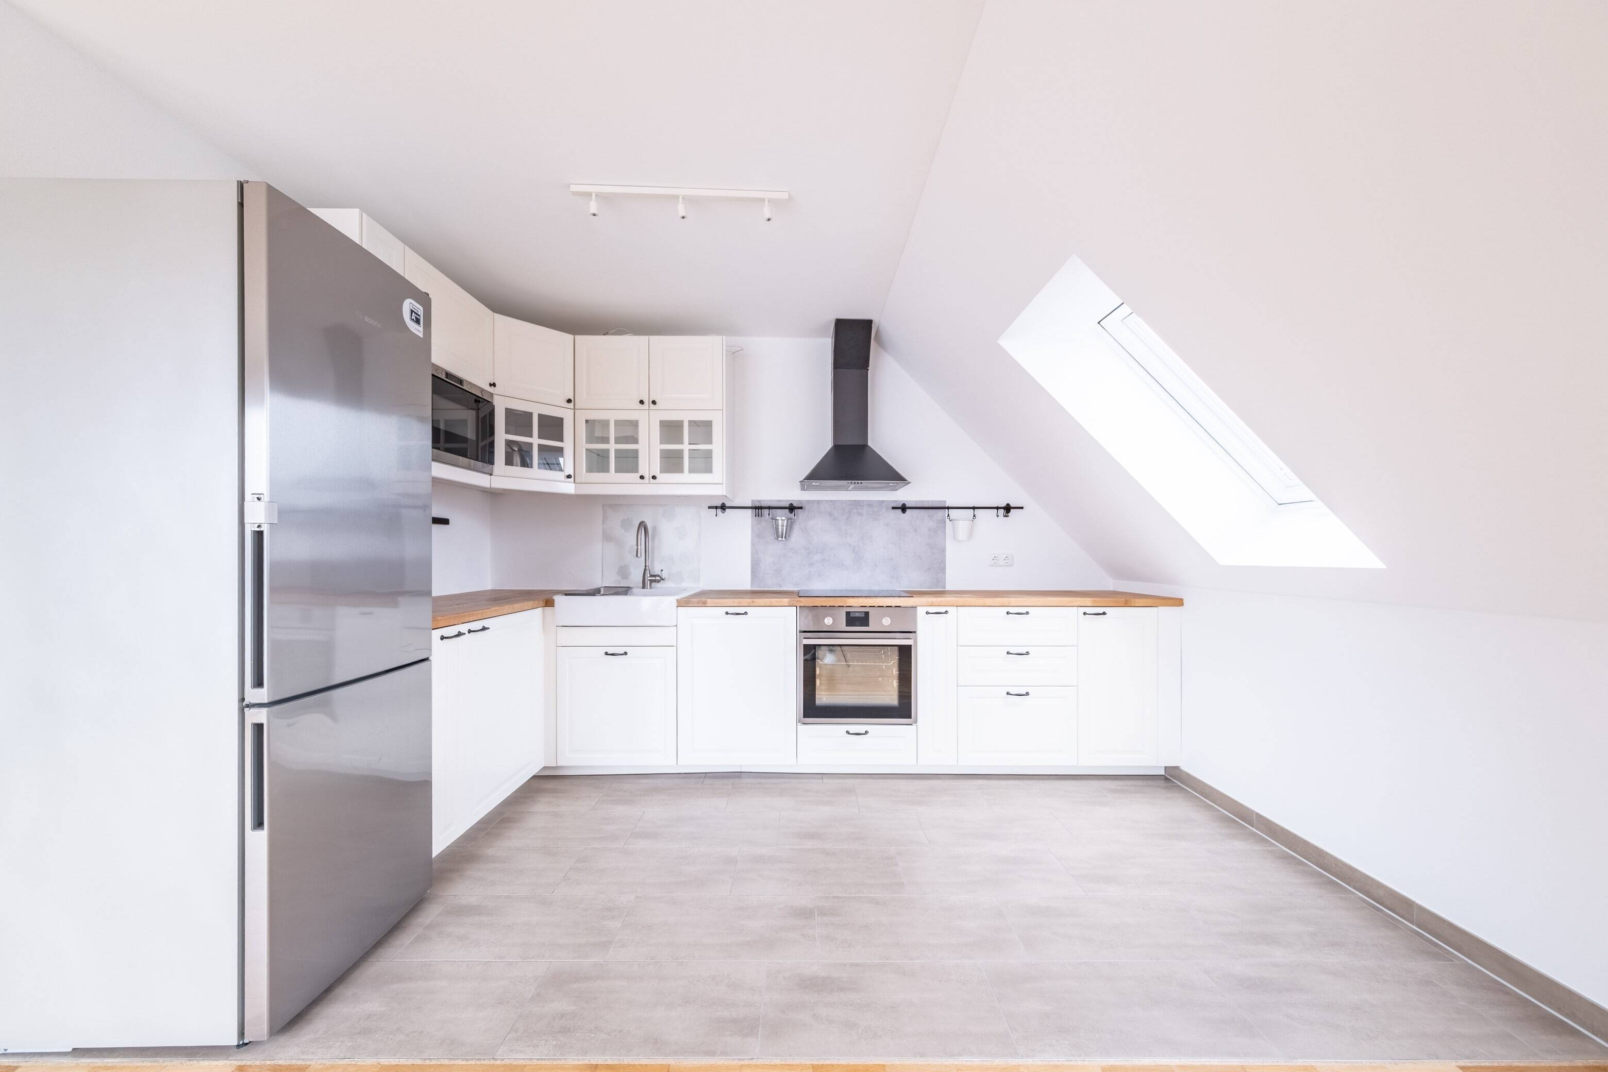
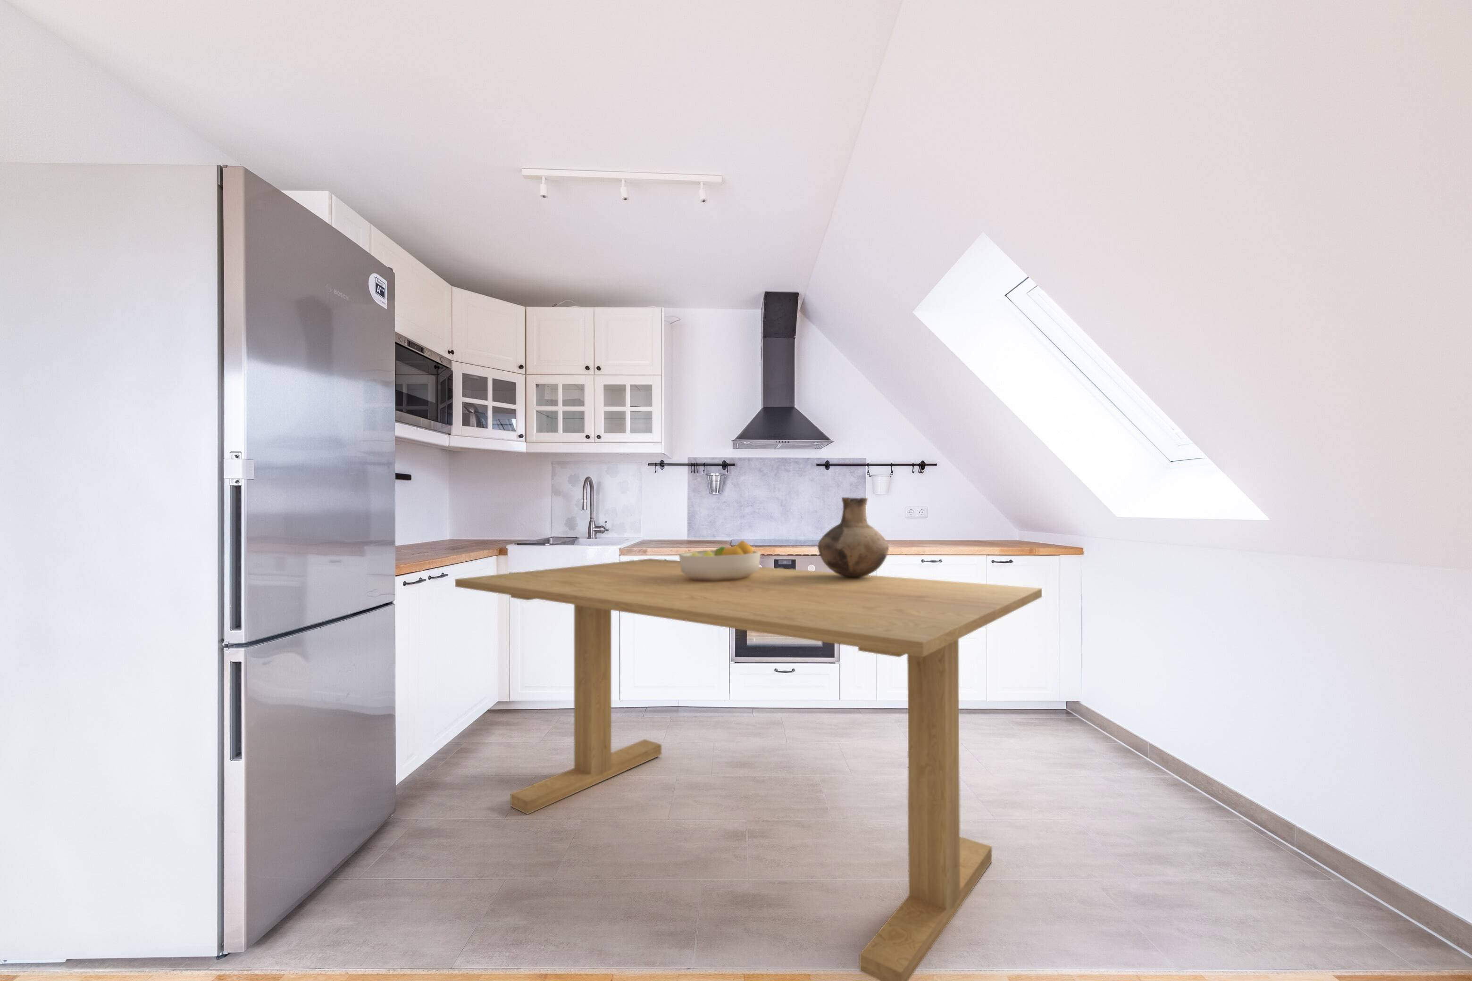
+ dining table [455,558,1043,981]
+ fruit bowl [678,540,761,581]
+ vase [817,497,889,578]
